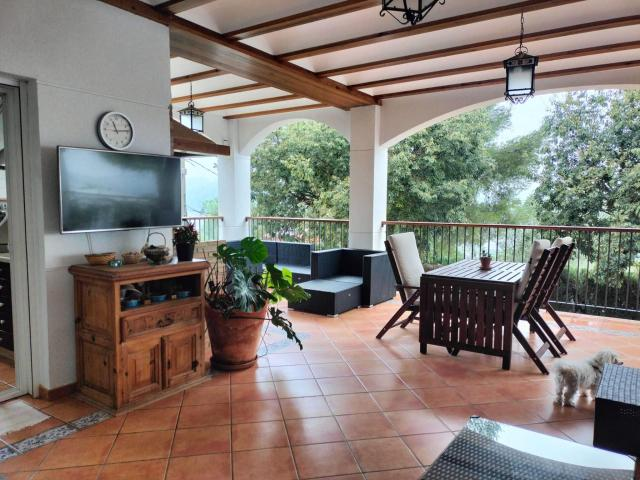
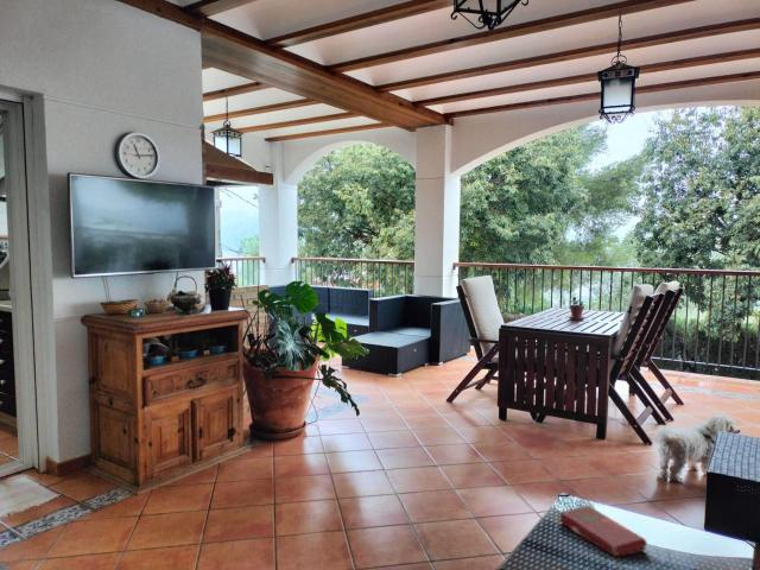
+ book [559,505,648,558]
